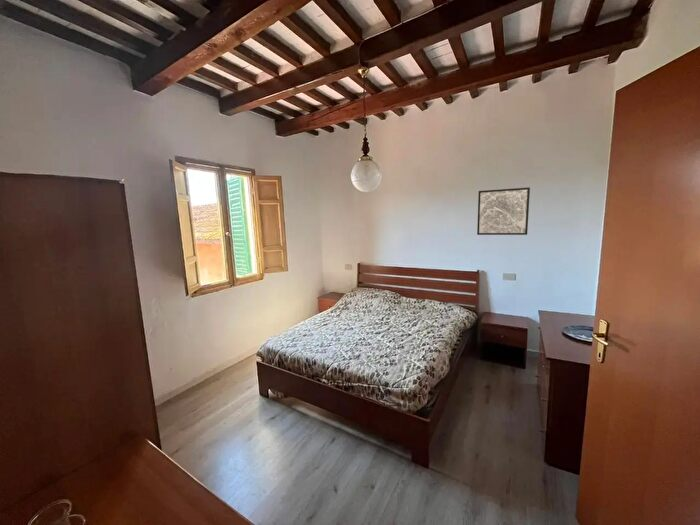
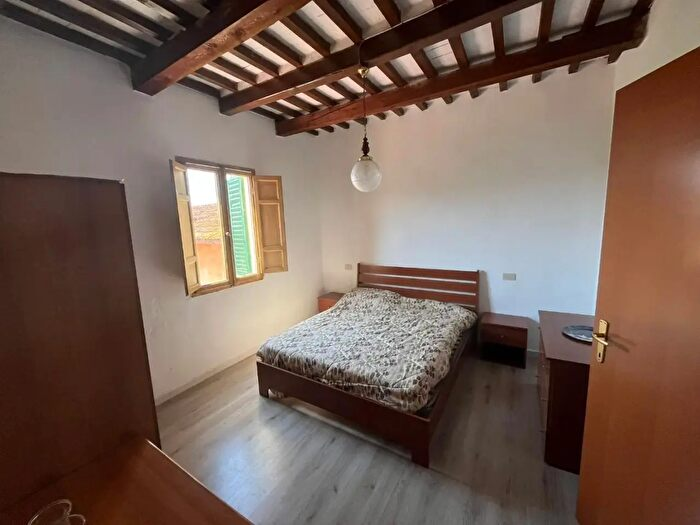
- wall art [476,186,531,236]
